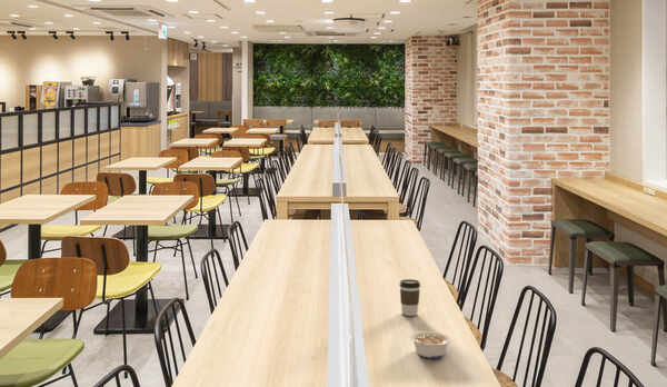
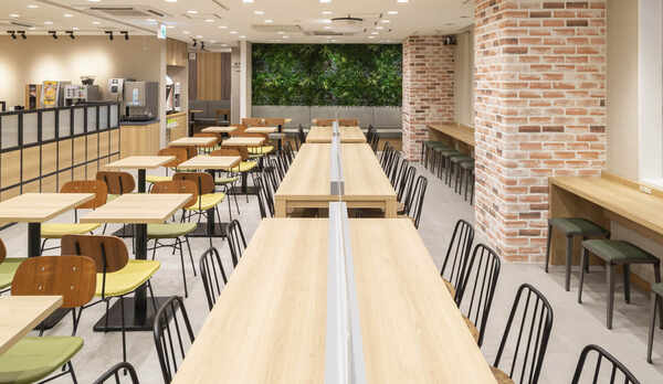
- coffee cup [398,278,421,317]
- legume [409,330,452,359]
